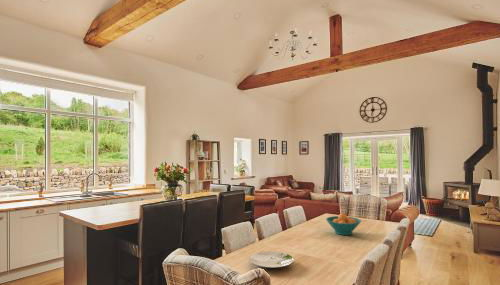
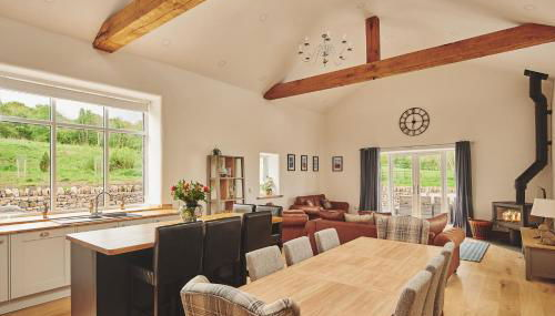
- plate [248,250,295,269]
- fruit bowl [325,212,362,236]
